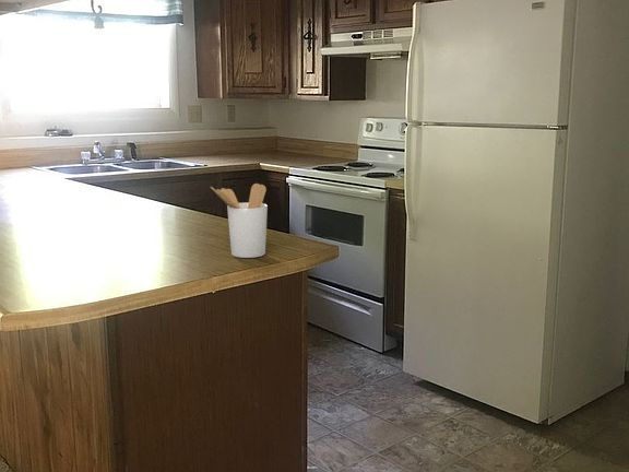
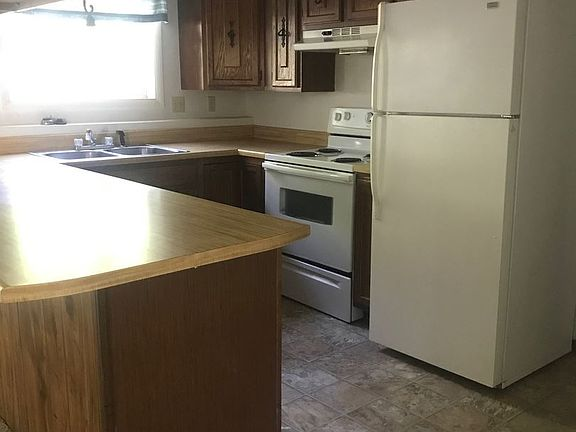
- utensil holder [210,182,269,259]
